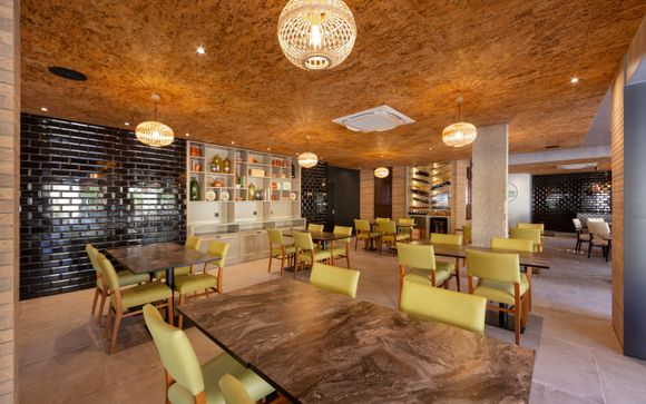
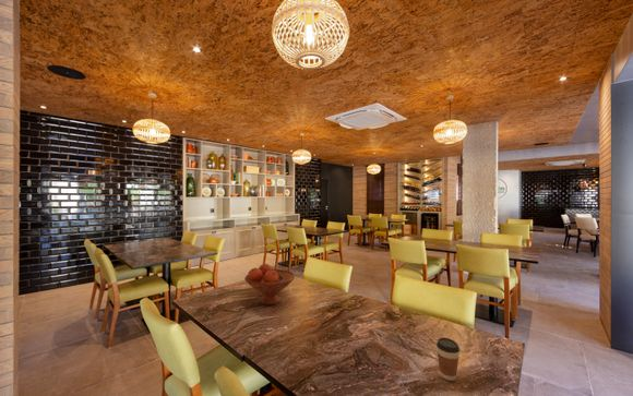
+ fruit bowl [243,263,296,307]
+ coffee cup [435,337,461,382]
